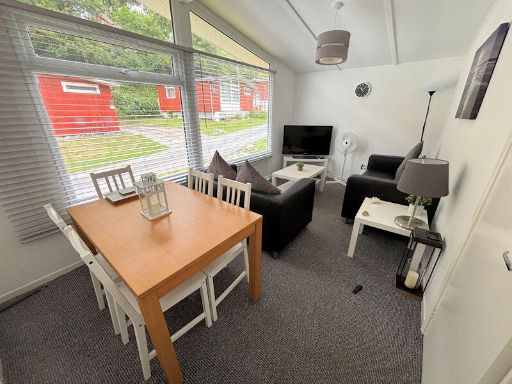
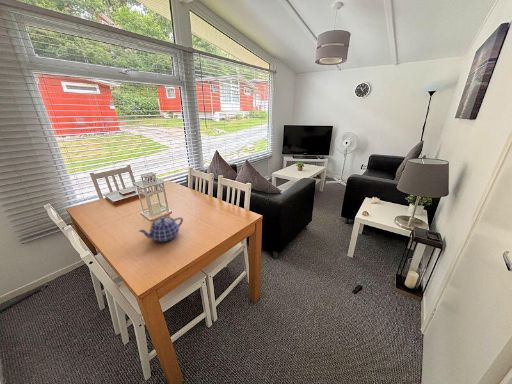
+ teapot [137,216,184,243]
